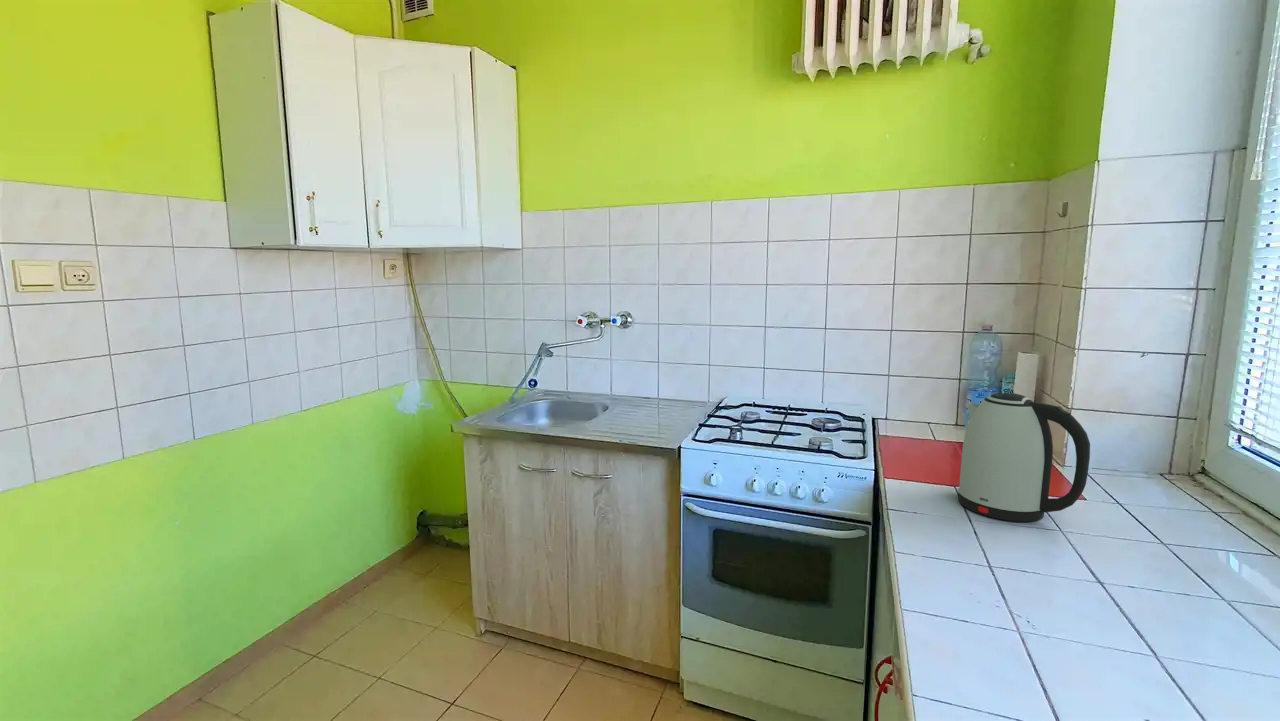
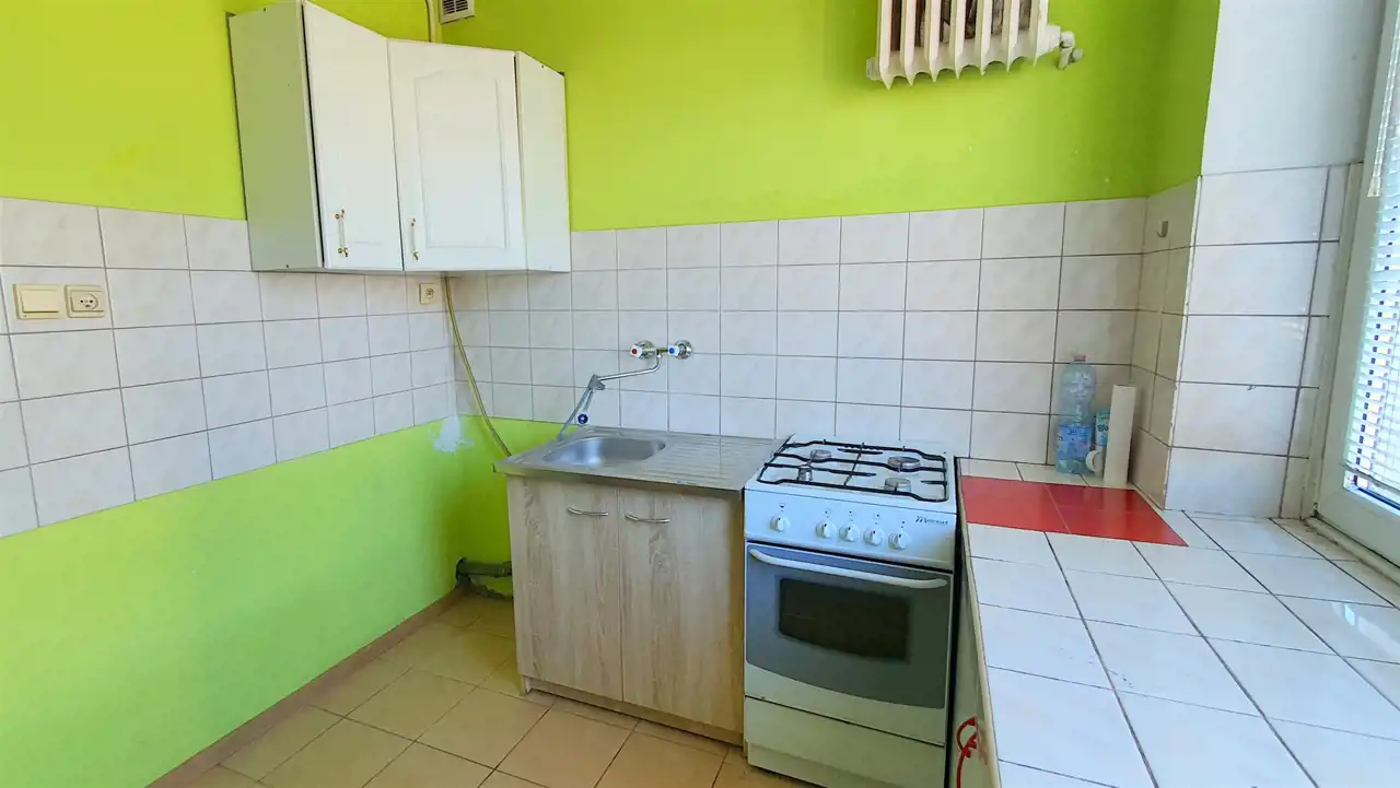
- kettle [957,392,1091,523]
